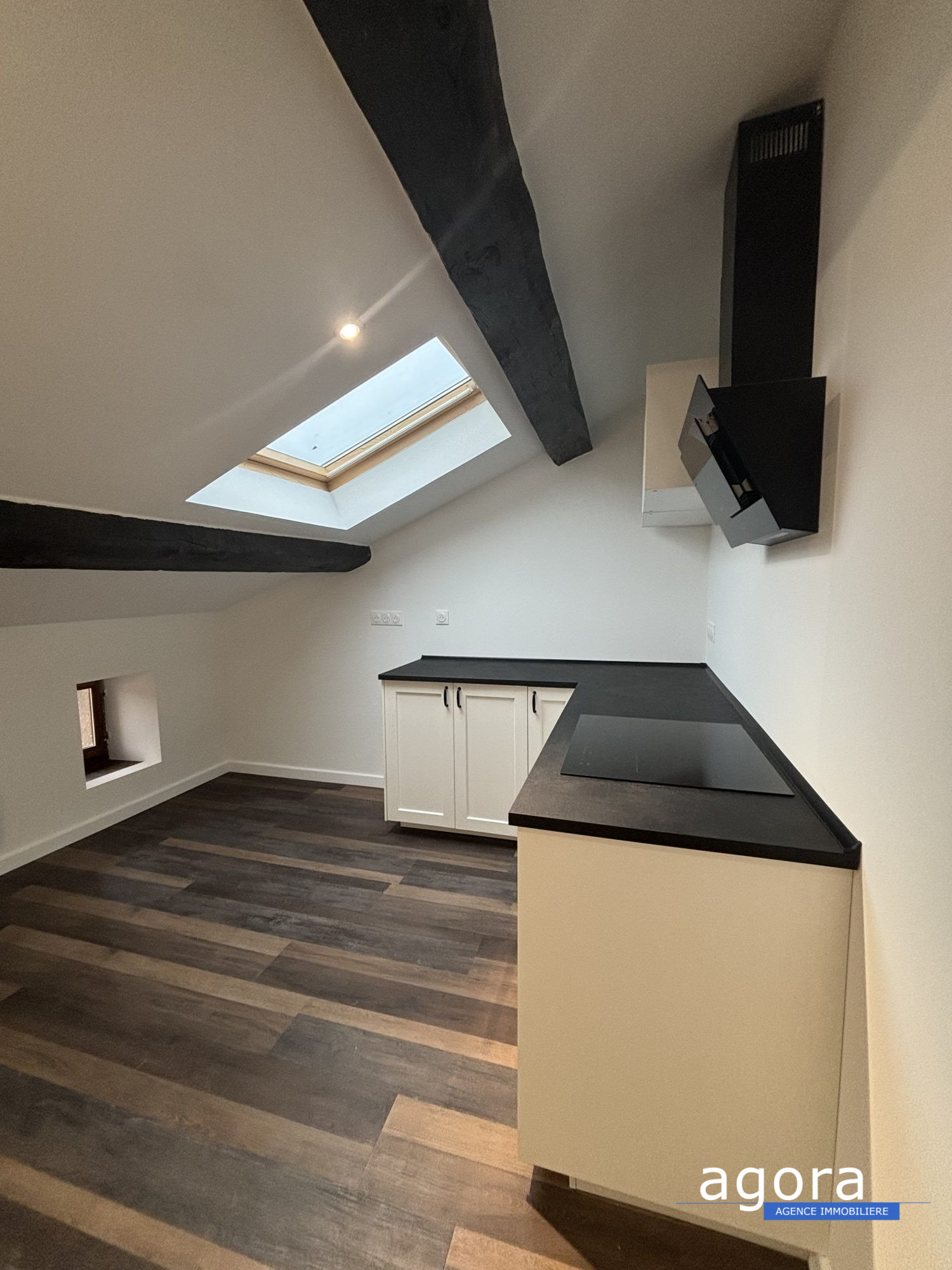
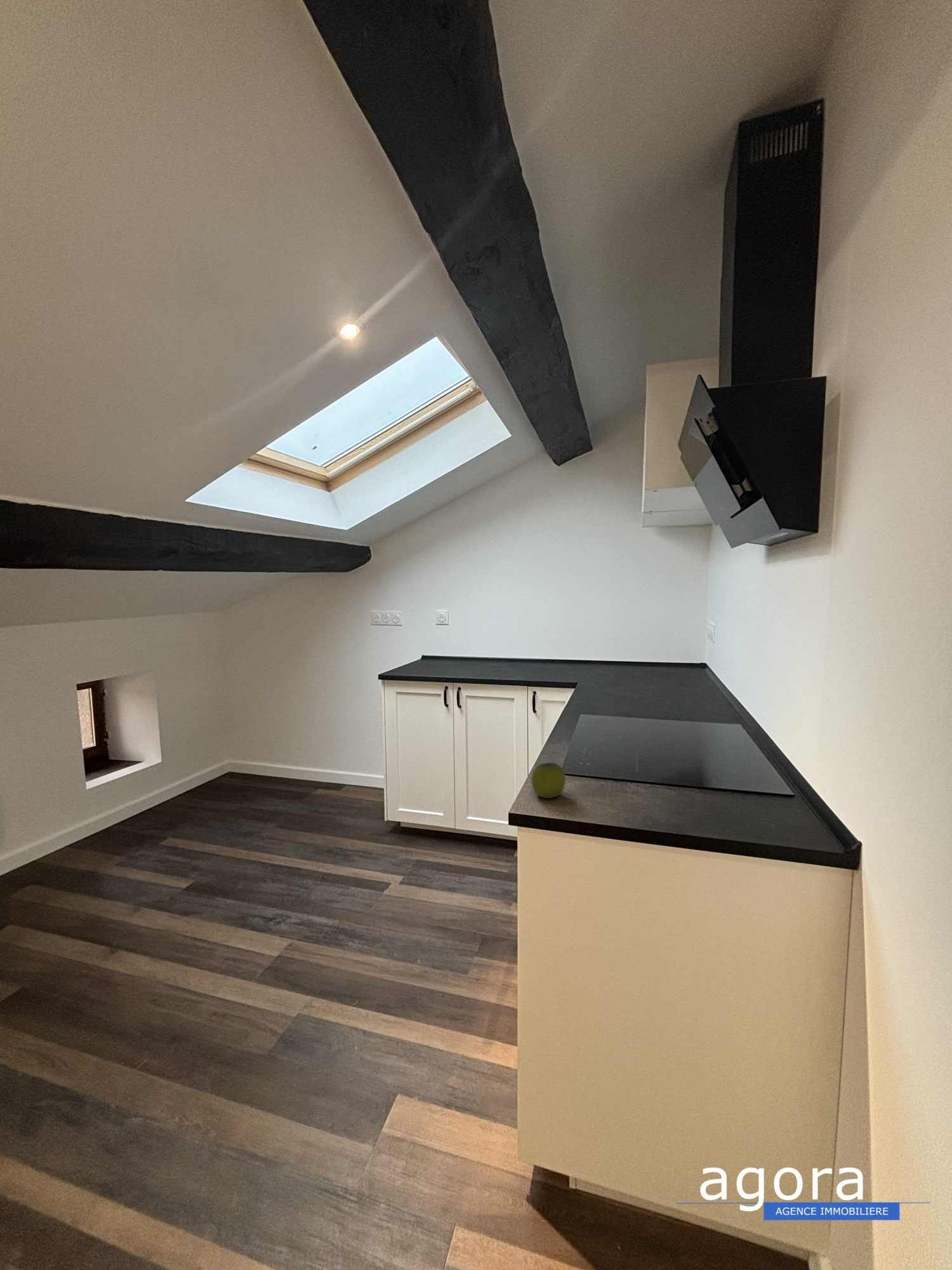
+ apple [531,762,566,799]
